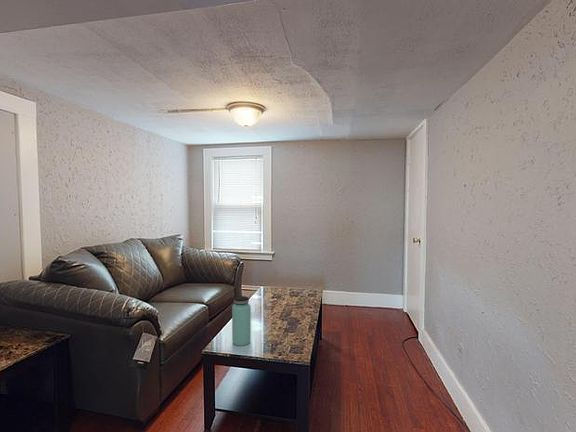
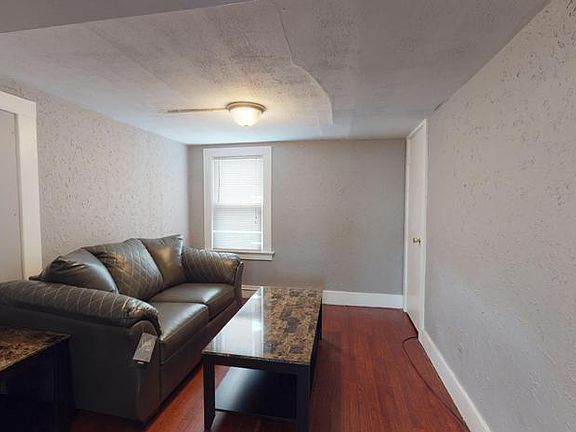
- bottle [231,295,252,347]
